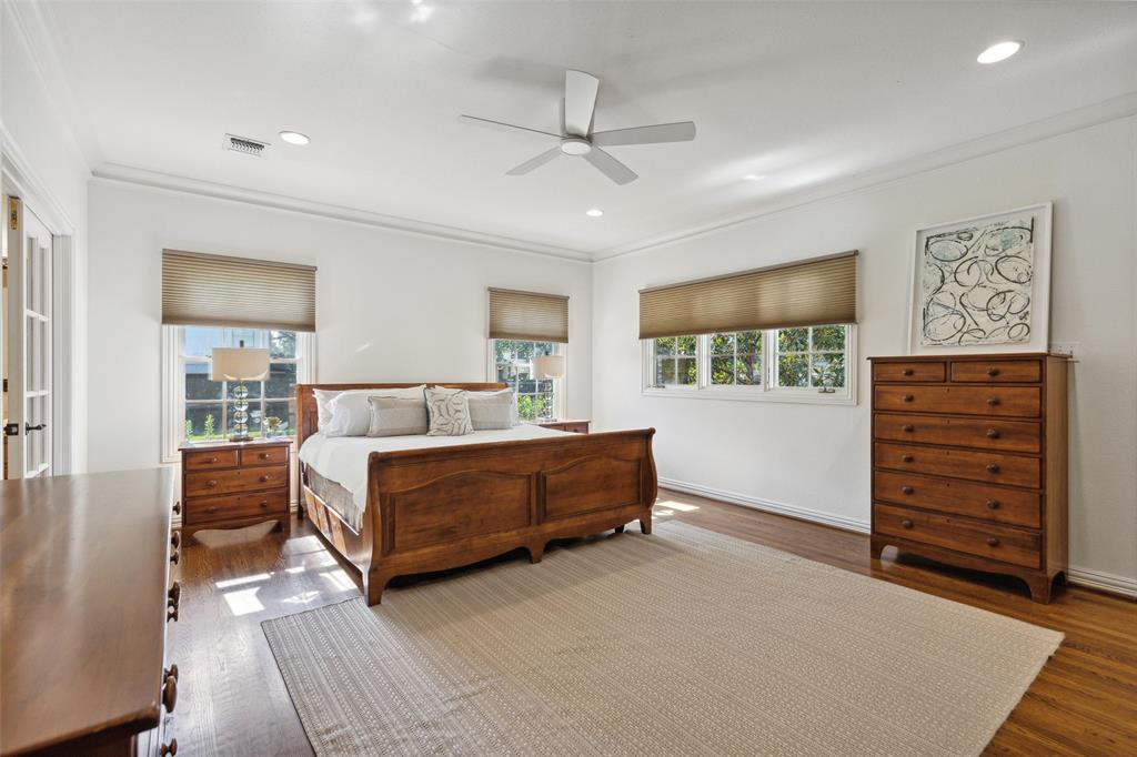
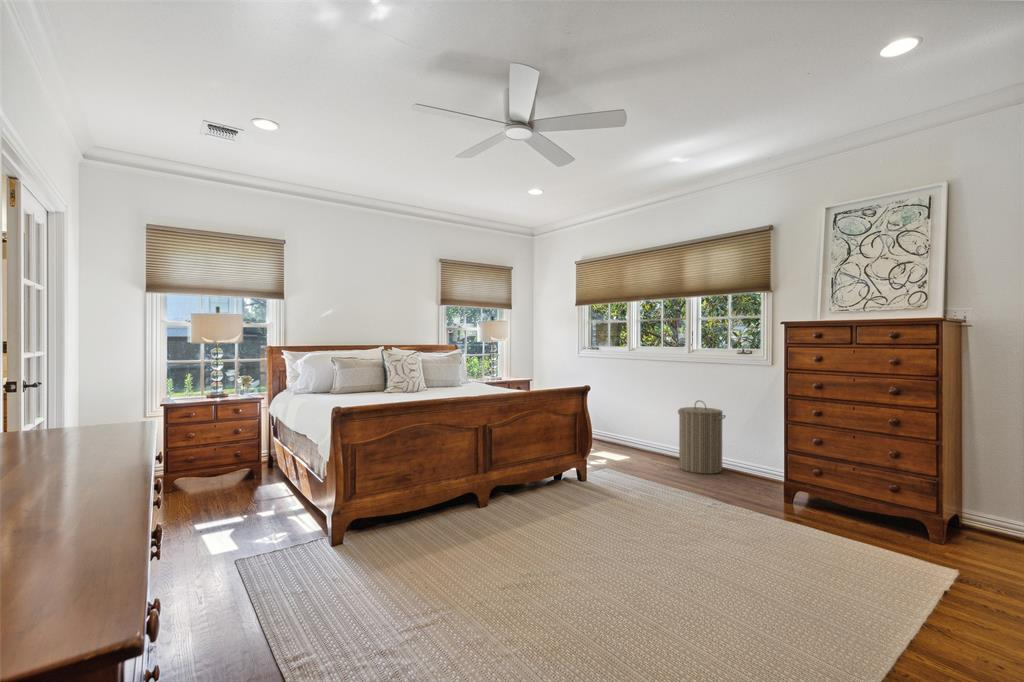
+ laundry hamper [677,399,727,475]
